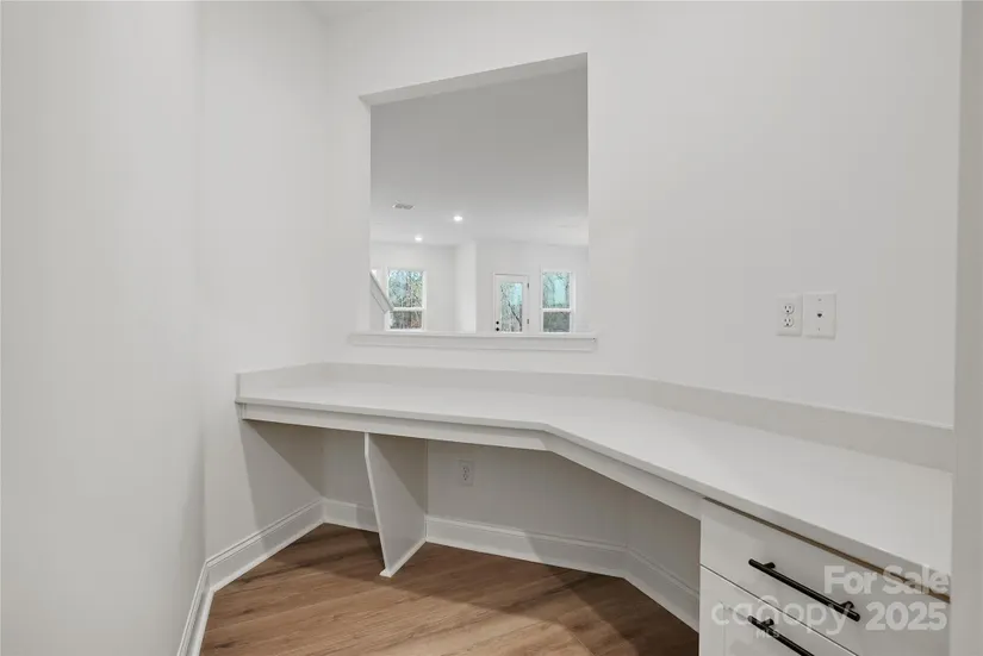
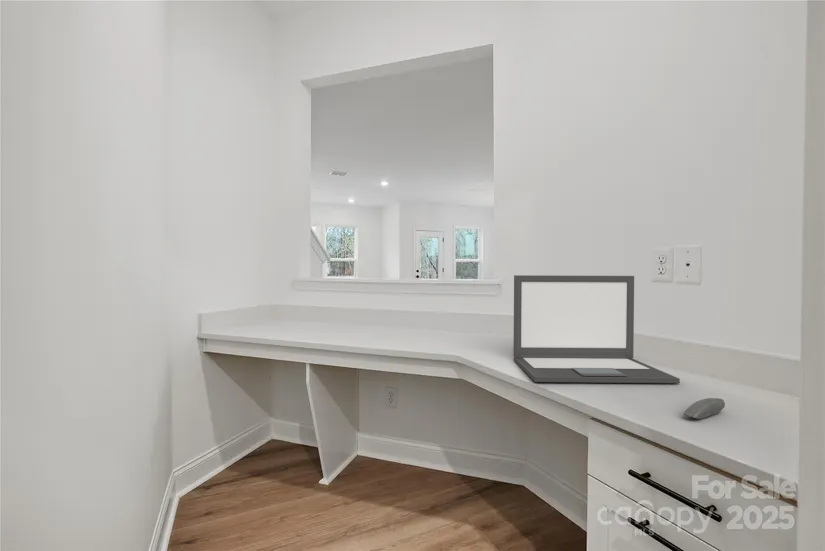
+ laptop [512,274,681,384]
+ computer mouse [682,397,726,420]
